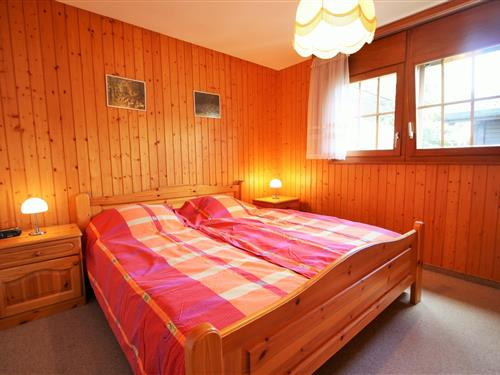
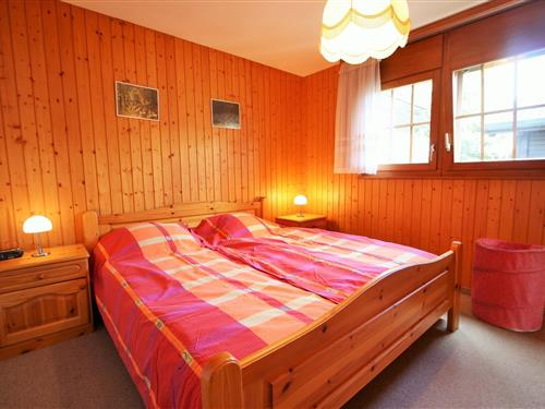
+ laundry hamper [470,238,545,333]
